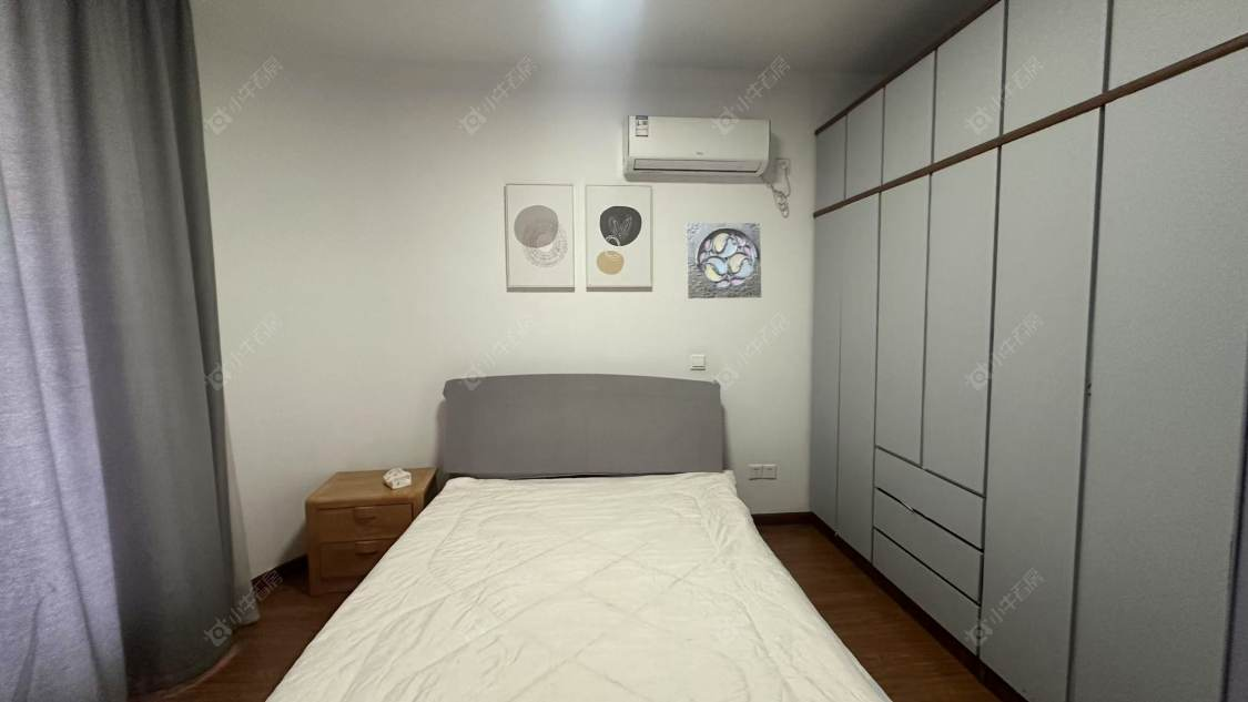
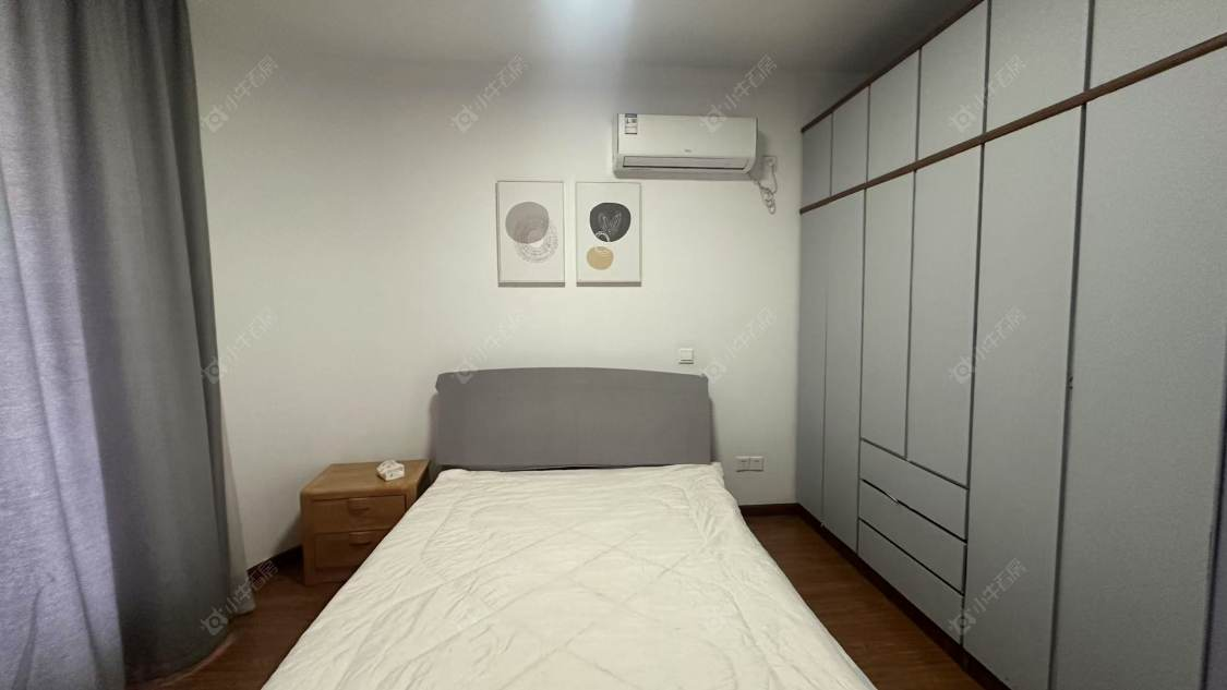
- wall ornament [686,222,762,299]
